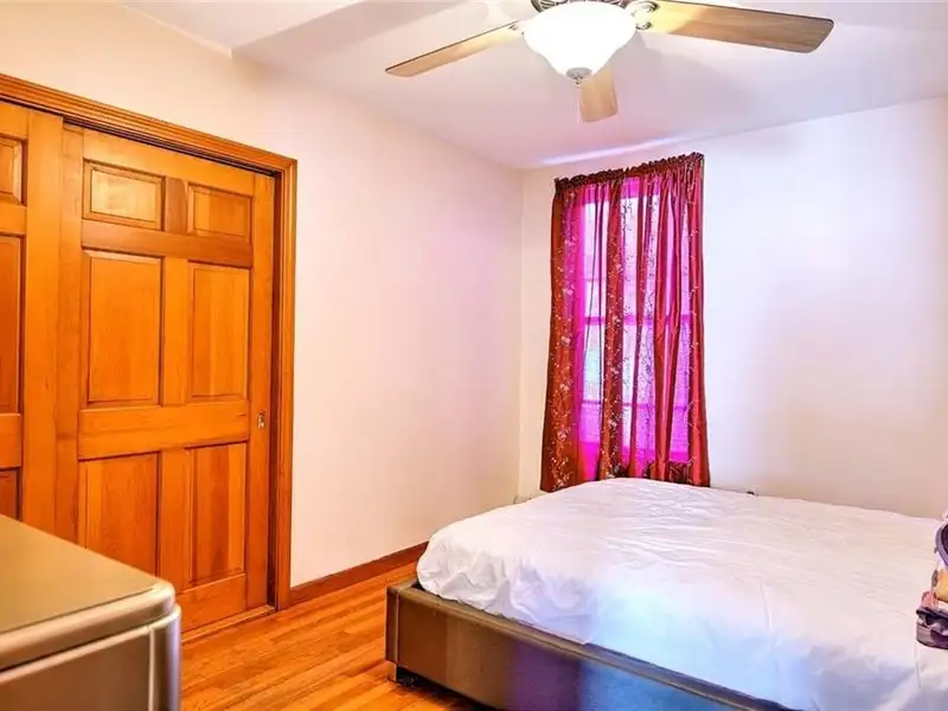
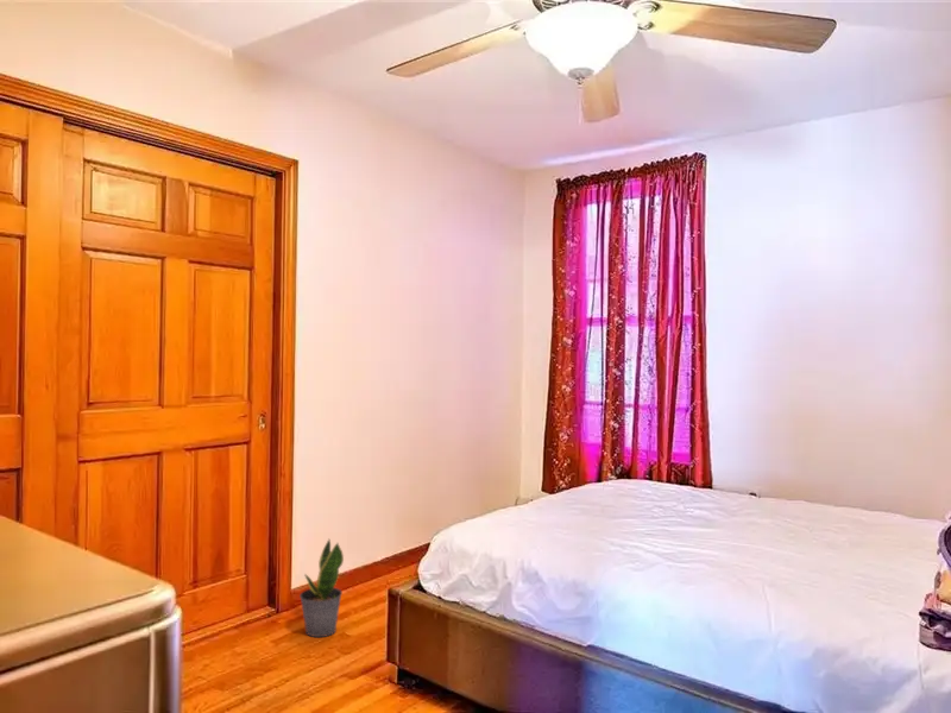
+ potted plant [298,538,345,638]
